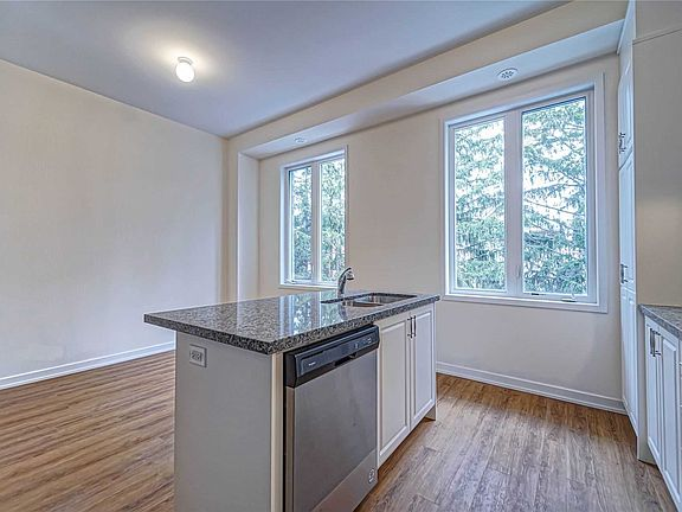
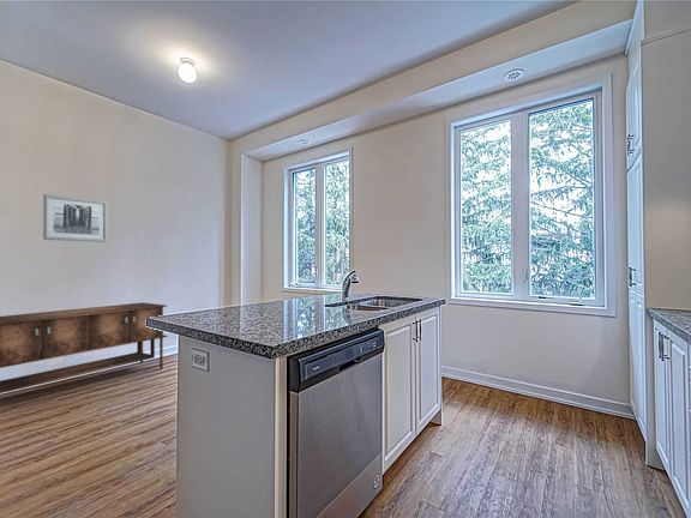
+ sideboard [0,301,168,394]
+ wall art [42,193,109,243]
